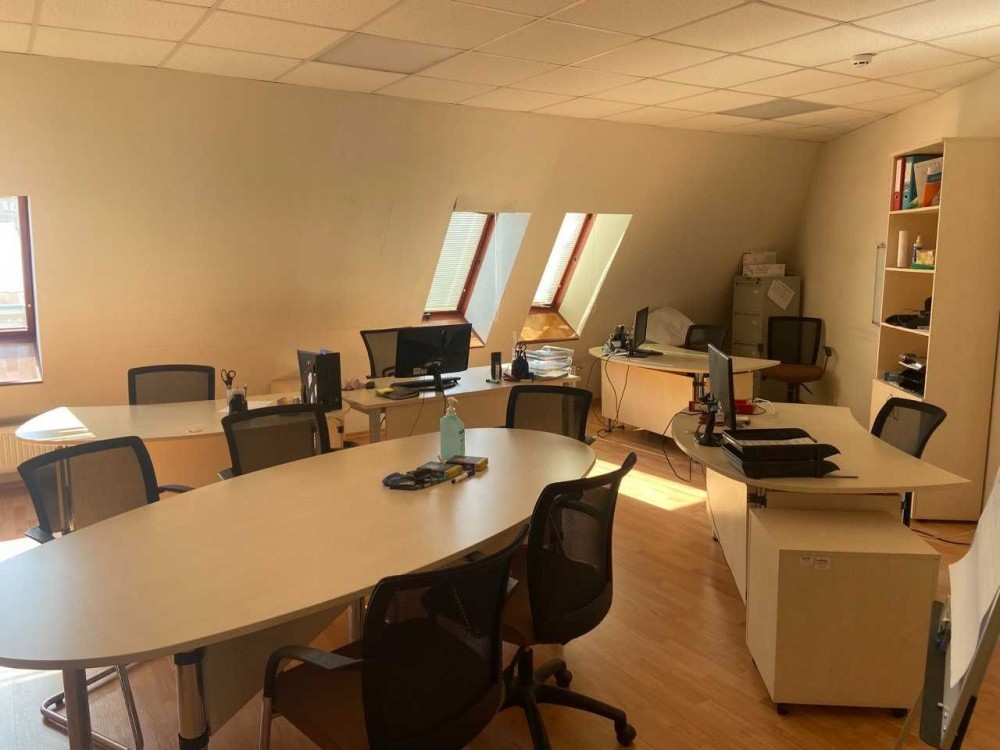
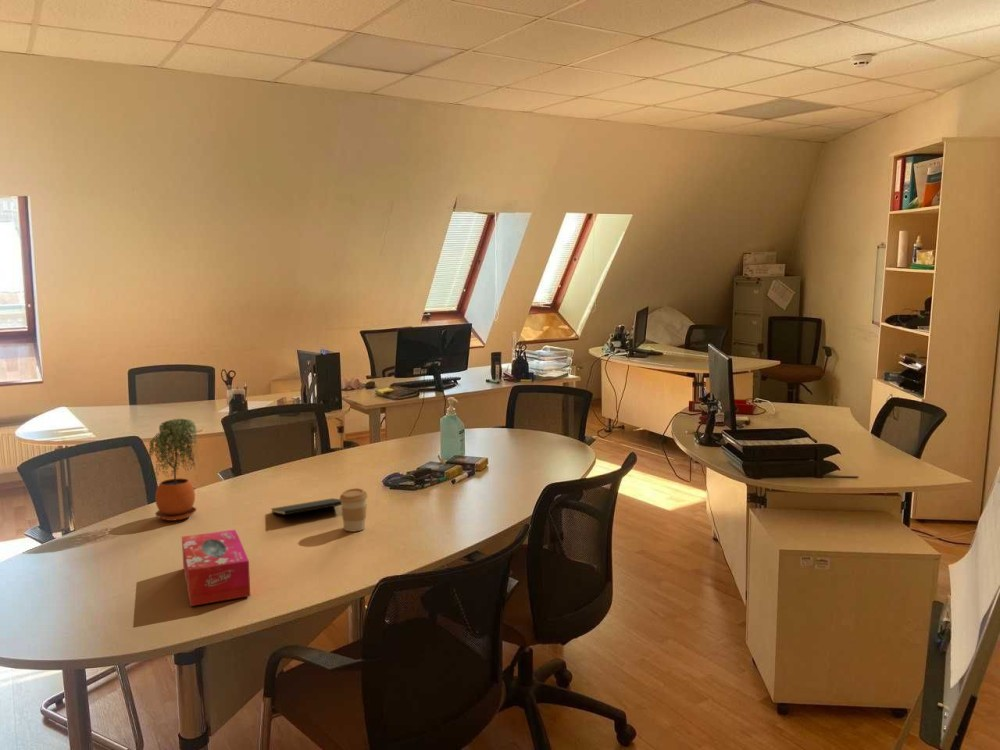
+ coffee cup [339,487,369,532]
+ tissue box [181,528,251,607]
+ potted plant [148,418,199,522]
+ notepad [270,497,342,516]
